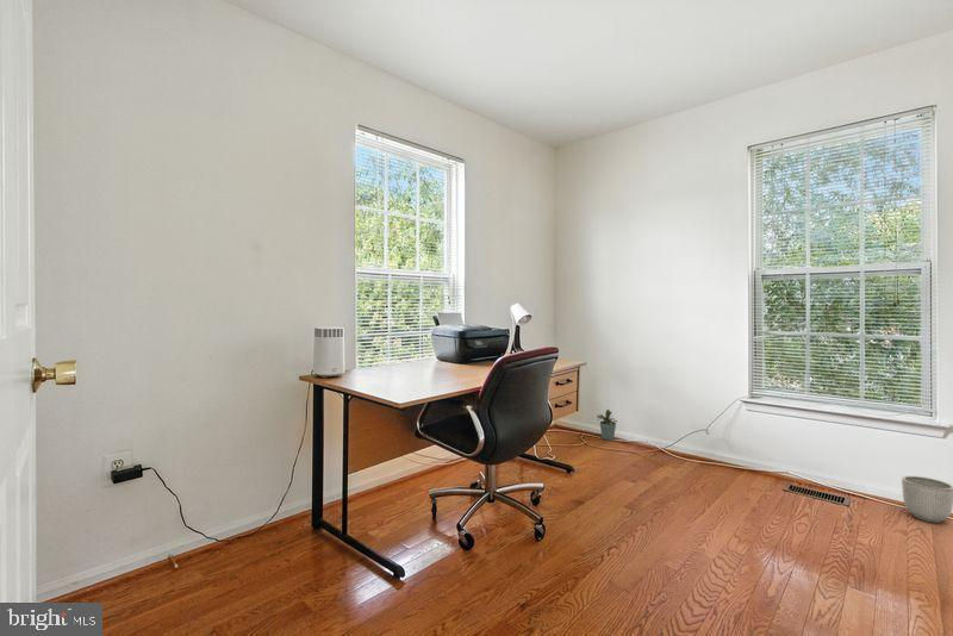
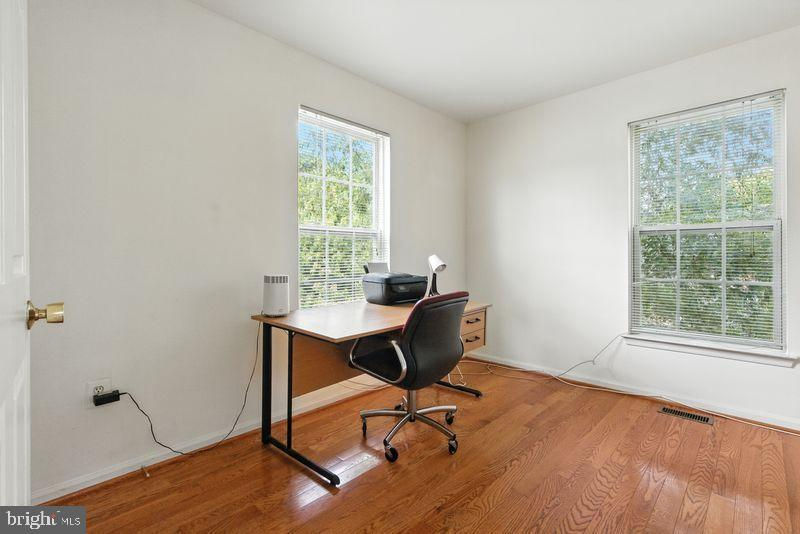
- planter [901,475,953,524]
- potted plant [596,409,618,441]
